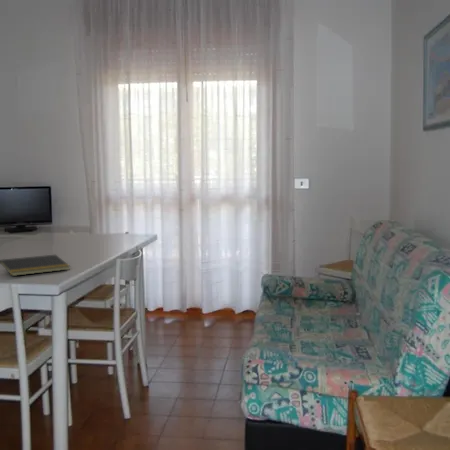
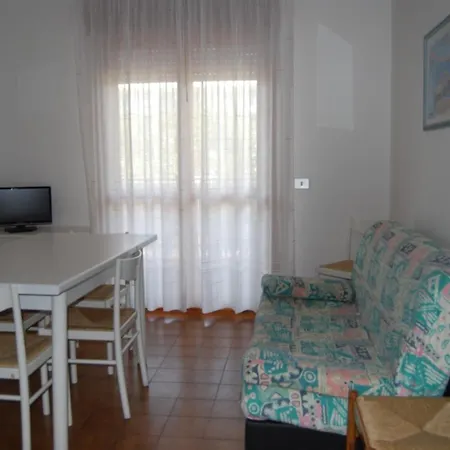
- notepad [0,254,71,277]
